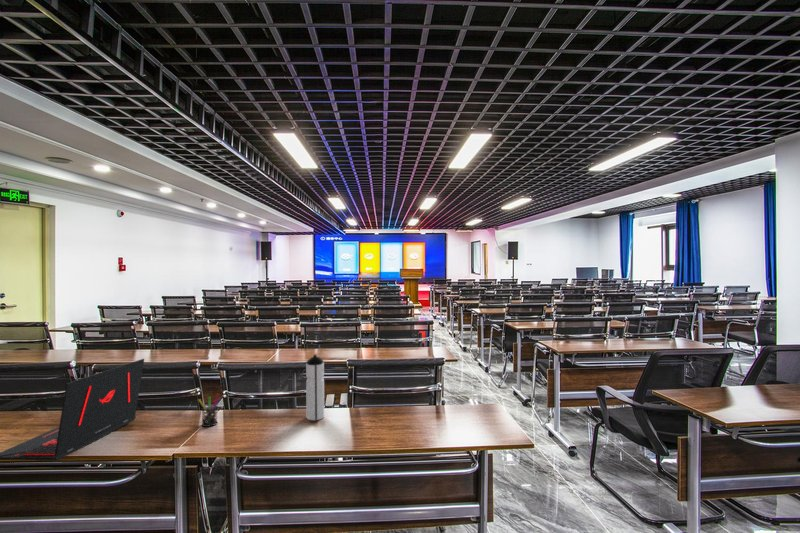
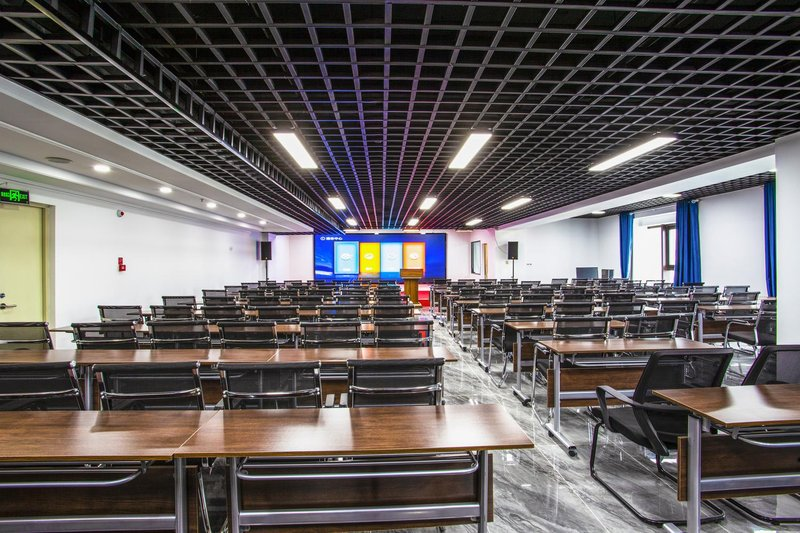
- water bottle [305,354,325,421]
- laptop [0,358,145,461]
- pen holder [197,393,222,428]
